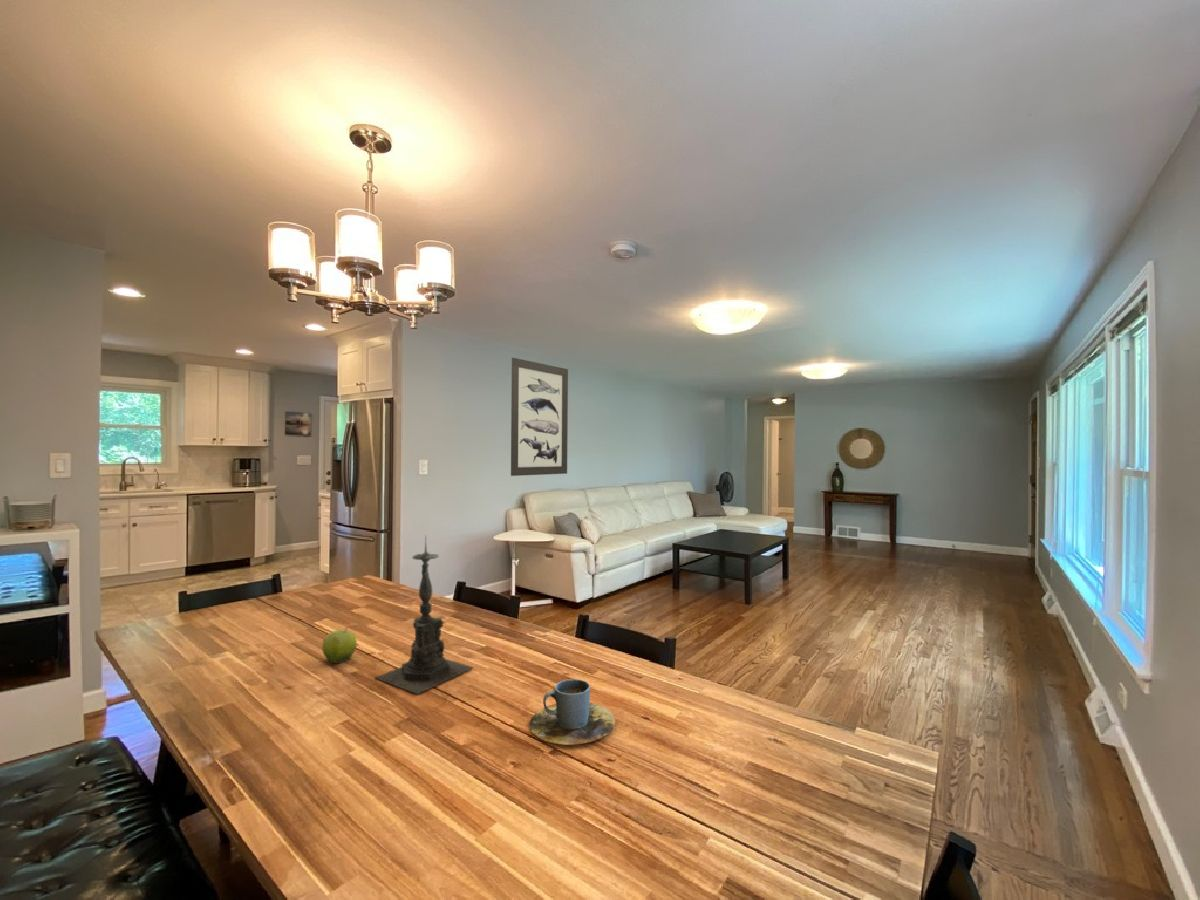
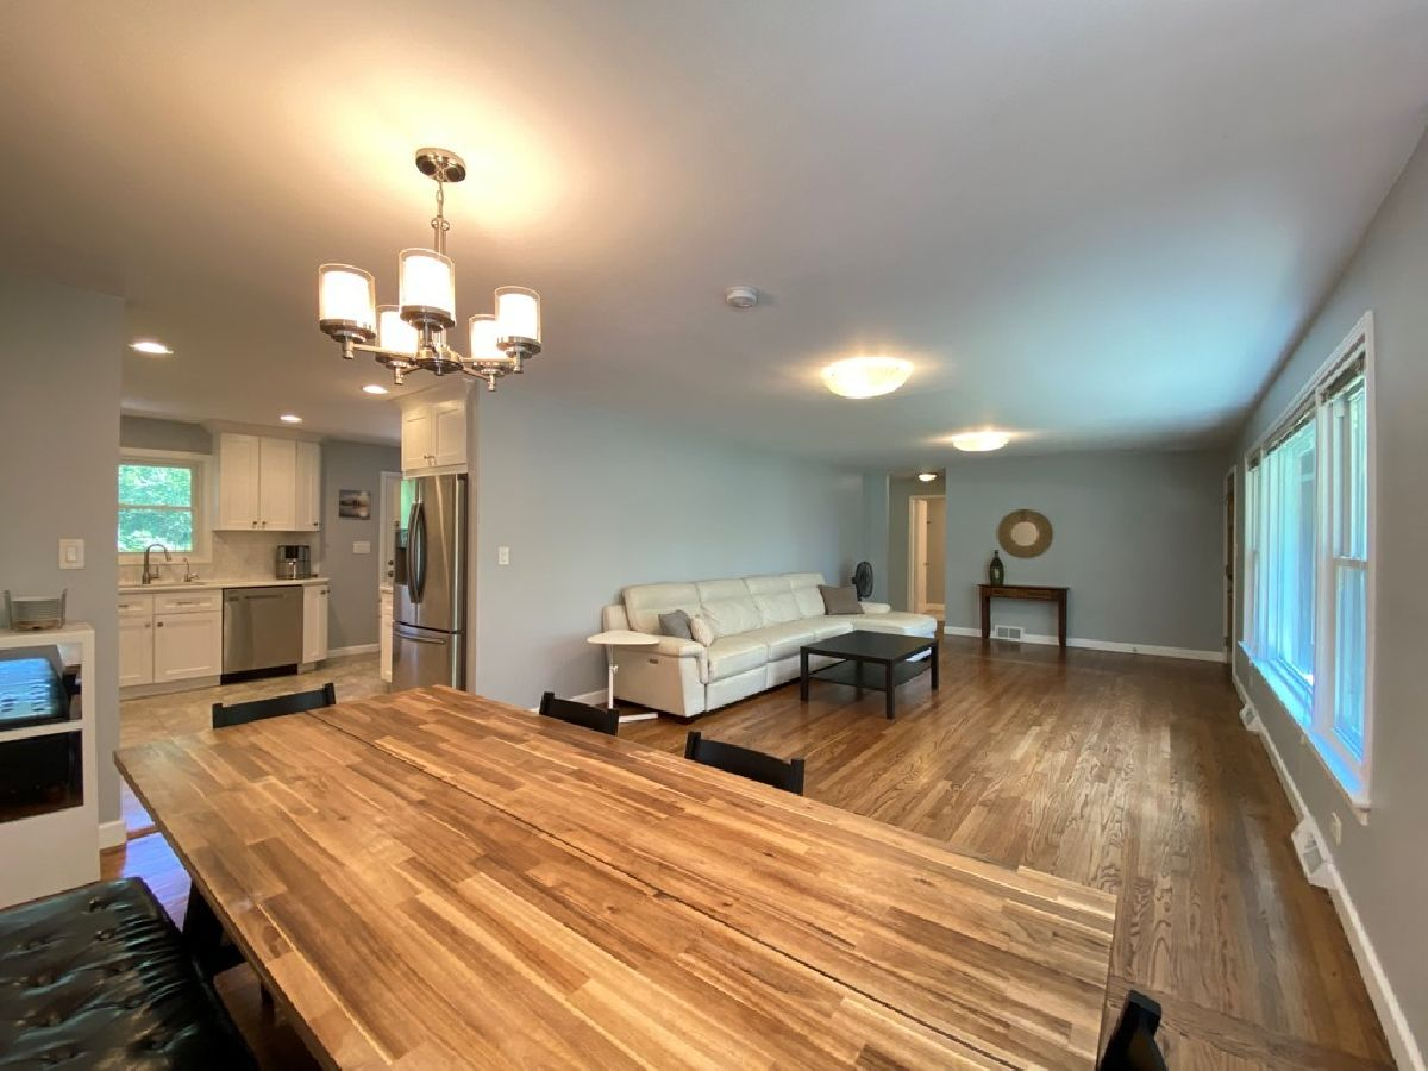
- candle holder [374,534,475,695]
- cup [529,678,616,746]
- fruit [321,627,358,665]
- wall art [510,357,569,477]
